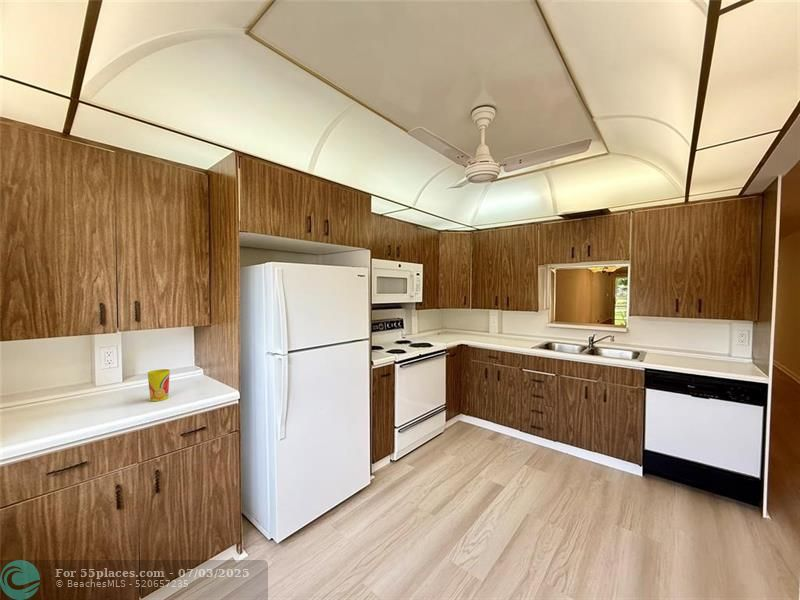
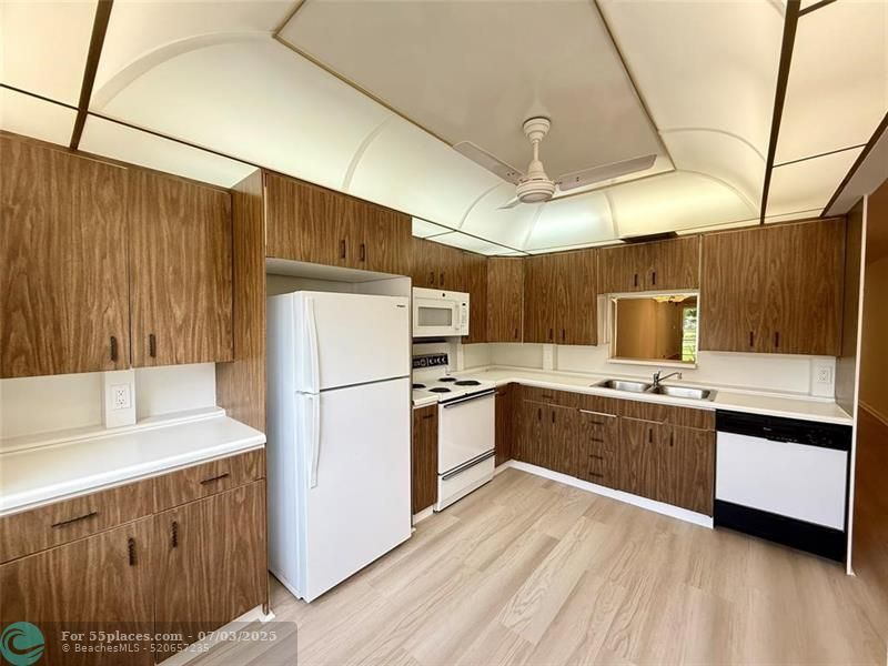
- cup [147,368,171,402]
